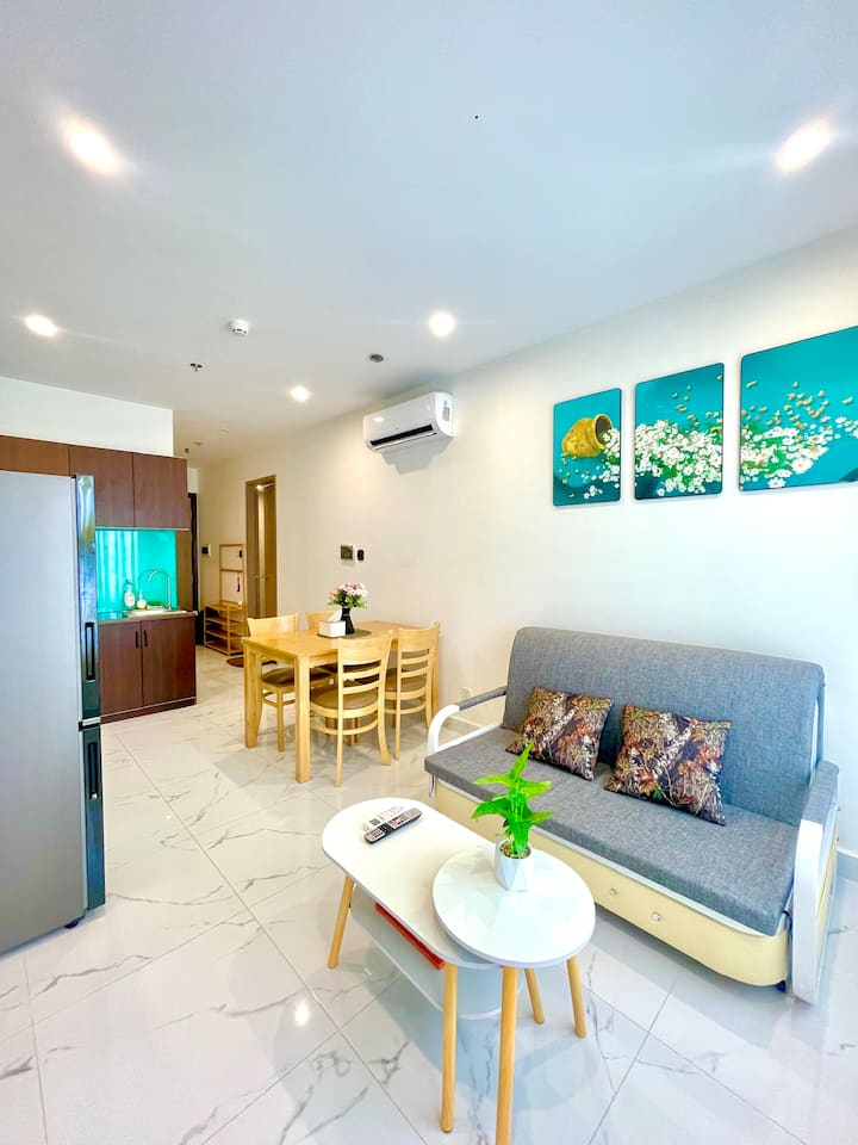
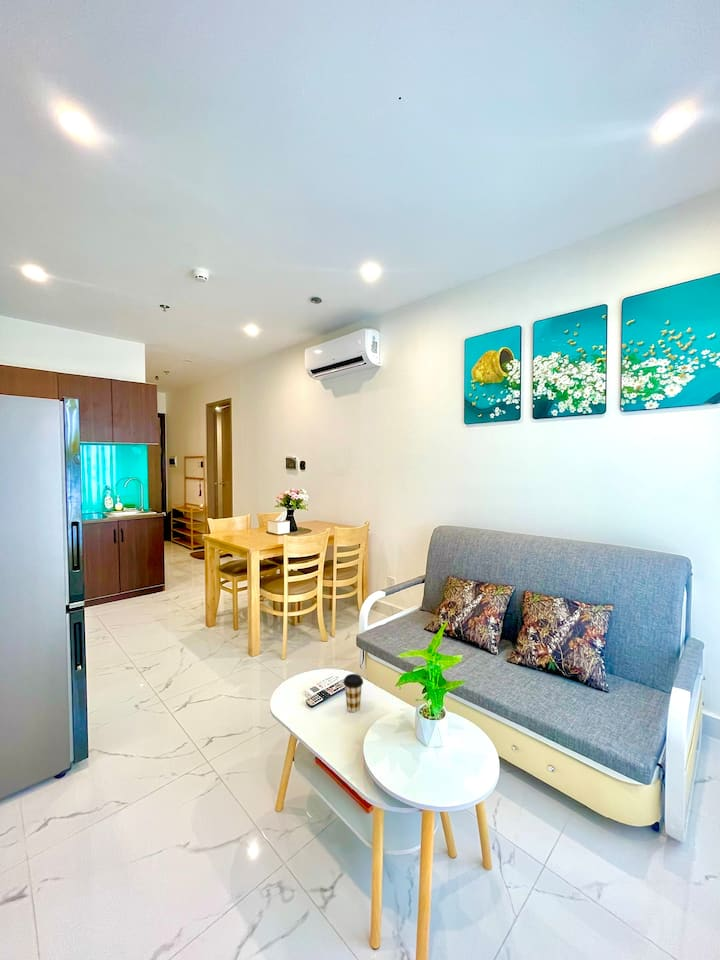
+ coffee cup [343,673,364,713]
